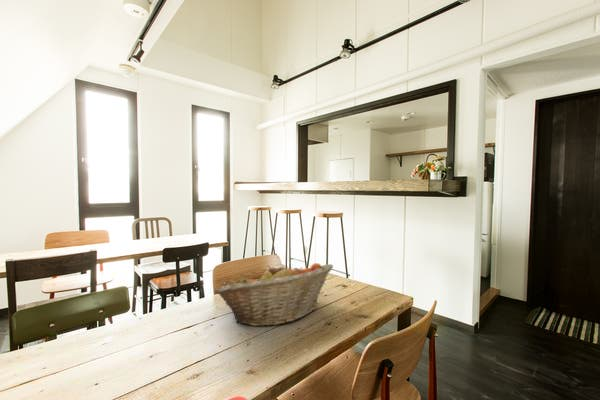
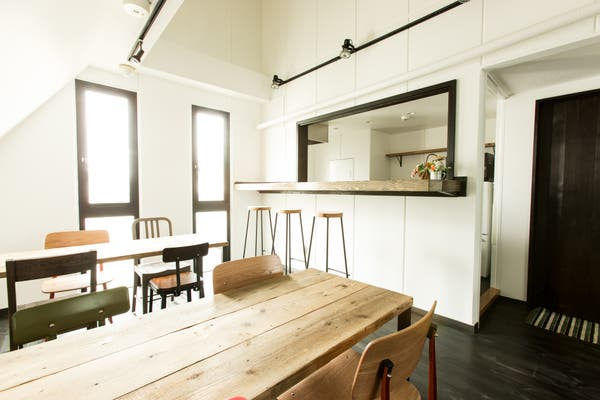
- fruit basket [214,262,334,327]
